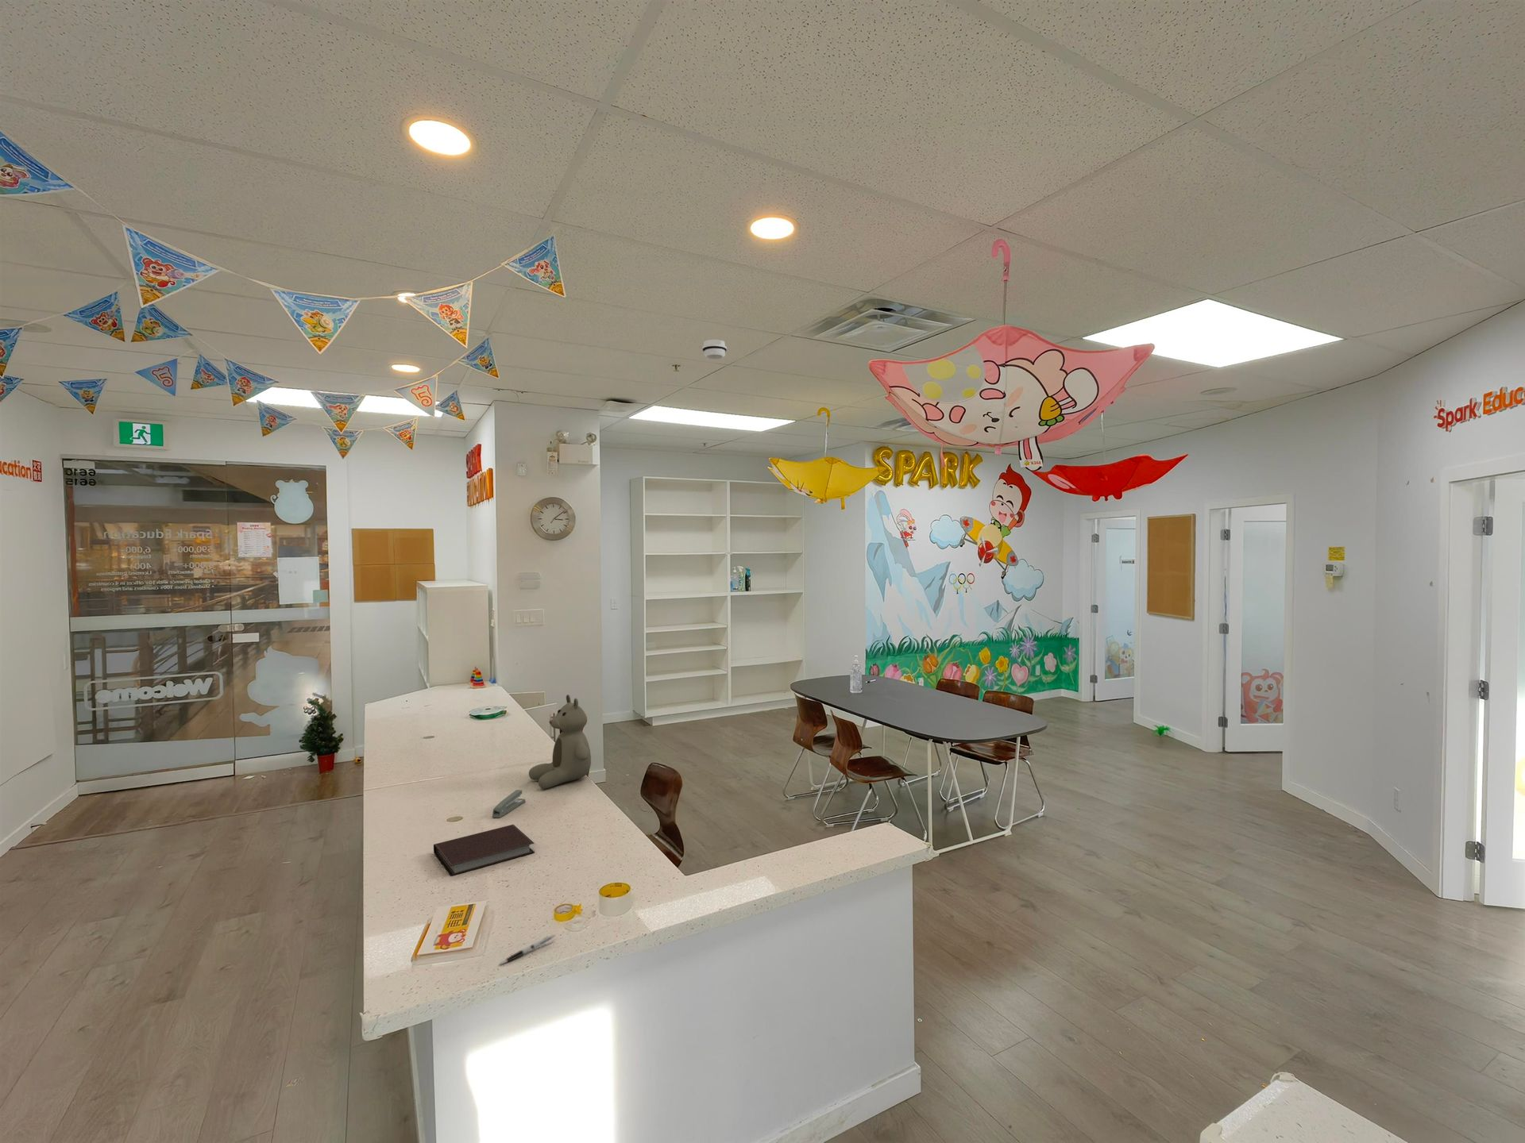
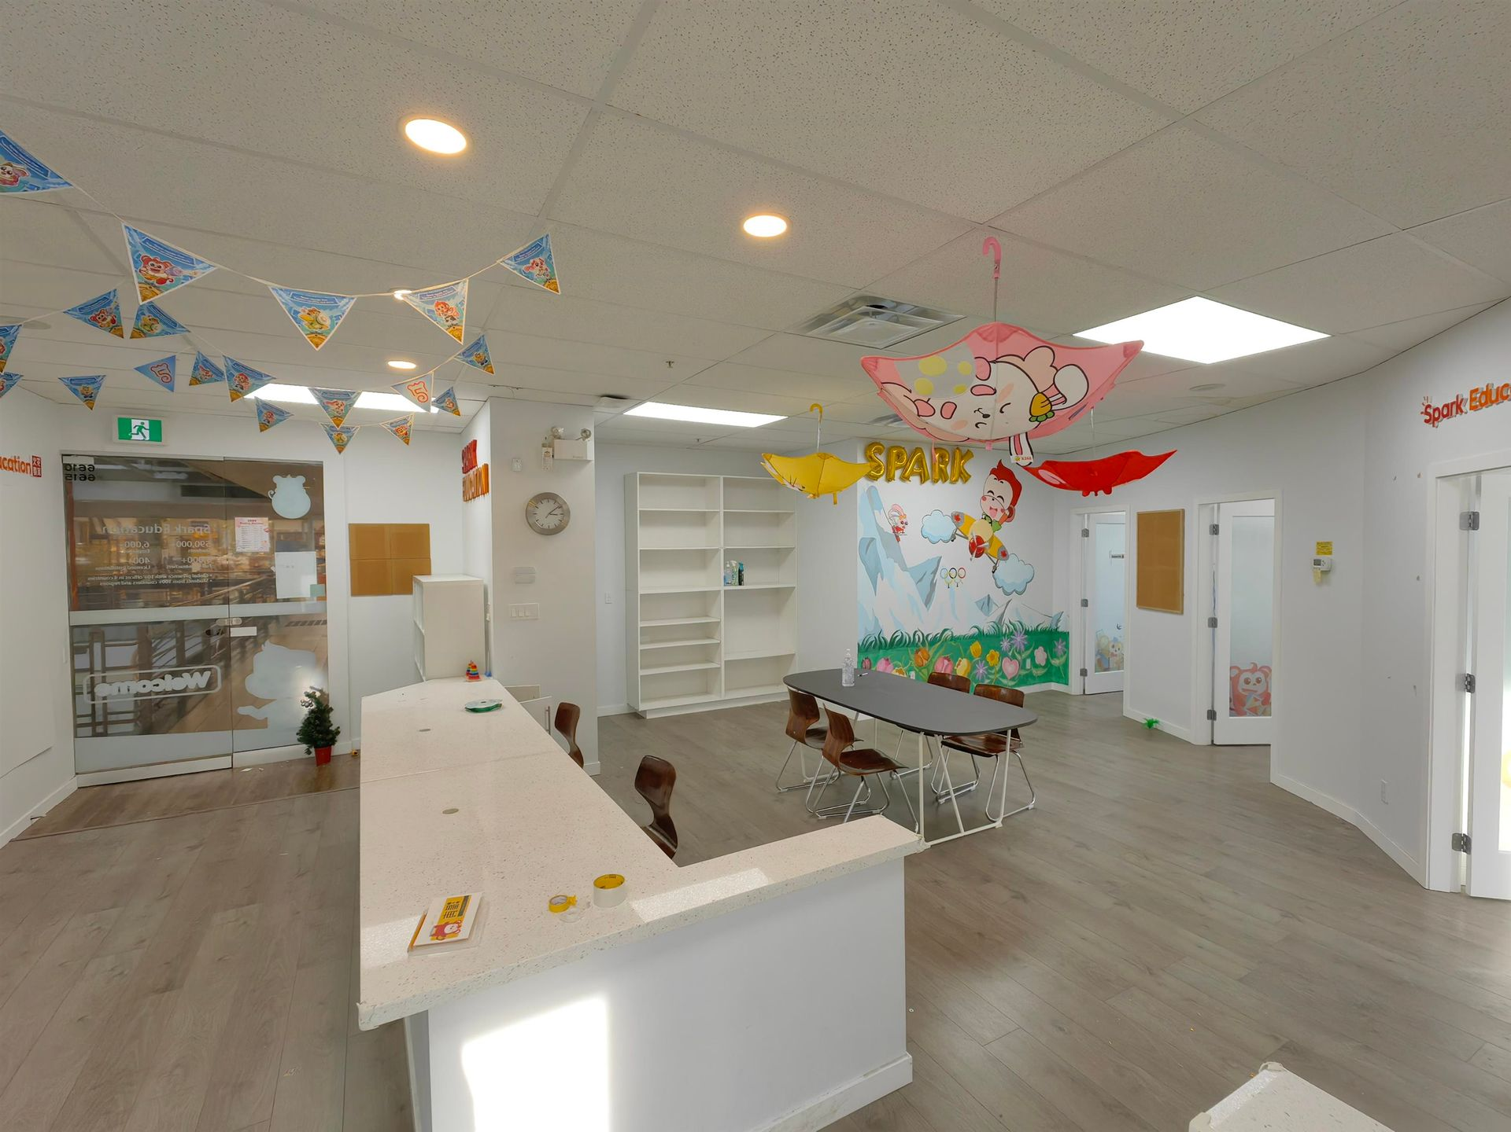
- smoke detector [701,339,728,360]
- stapler [491,789,527,819]
- pen [498,933,556,965]
- notebook [432,824,536,878]
- teddy bear [528,694,592,789]
